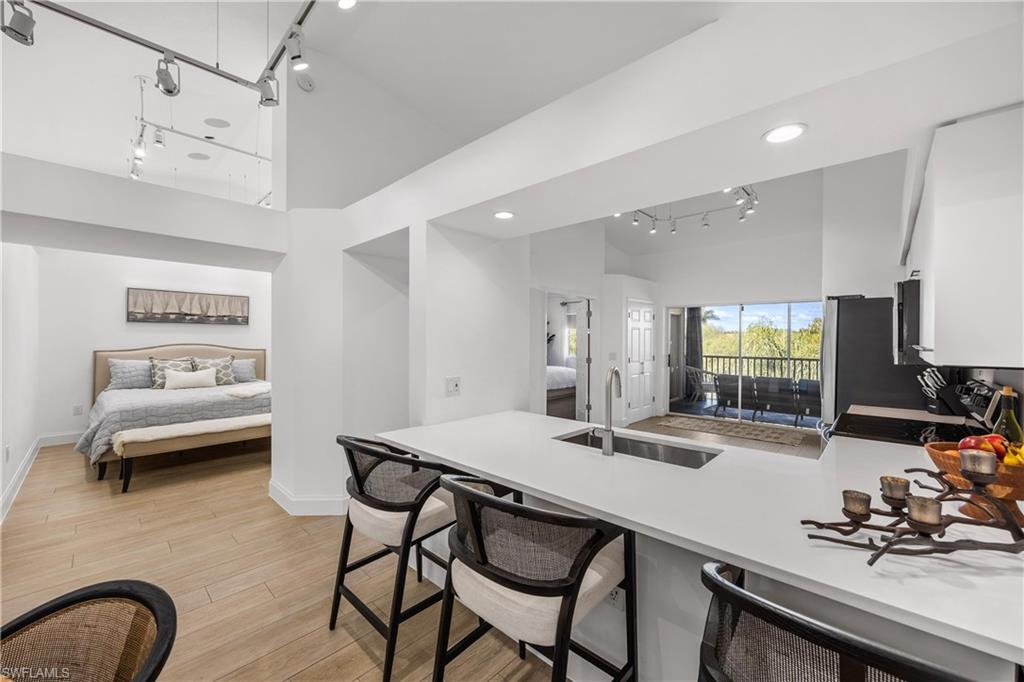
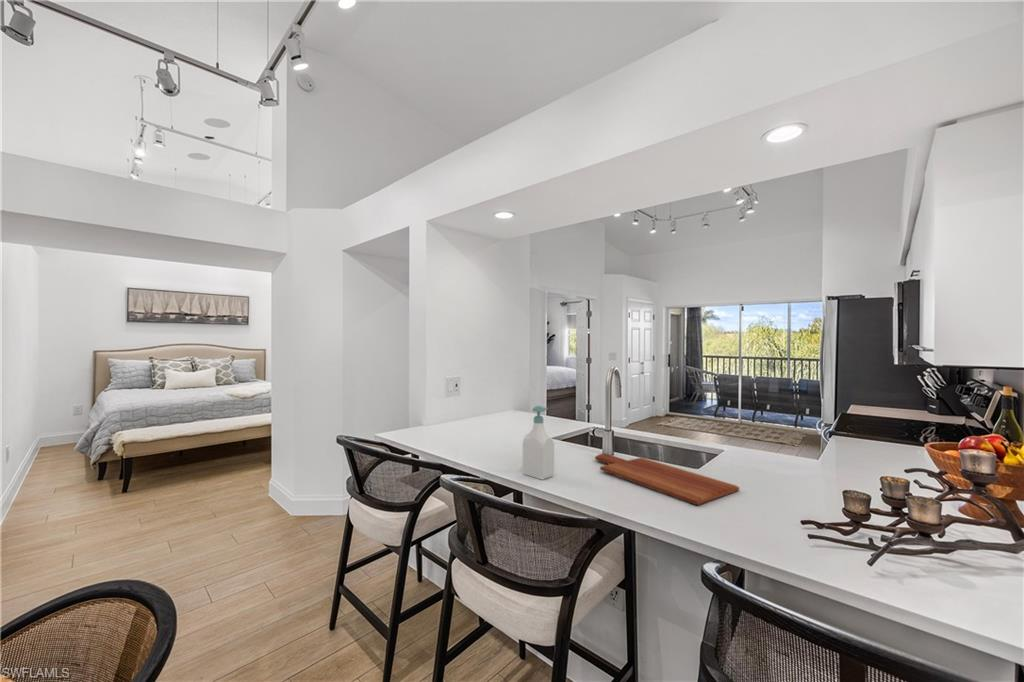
+ soap bottle [521,405,555,481]
+ cutting board [594,453,740,506]
